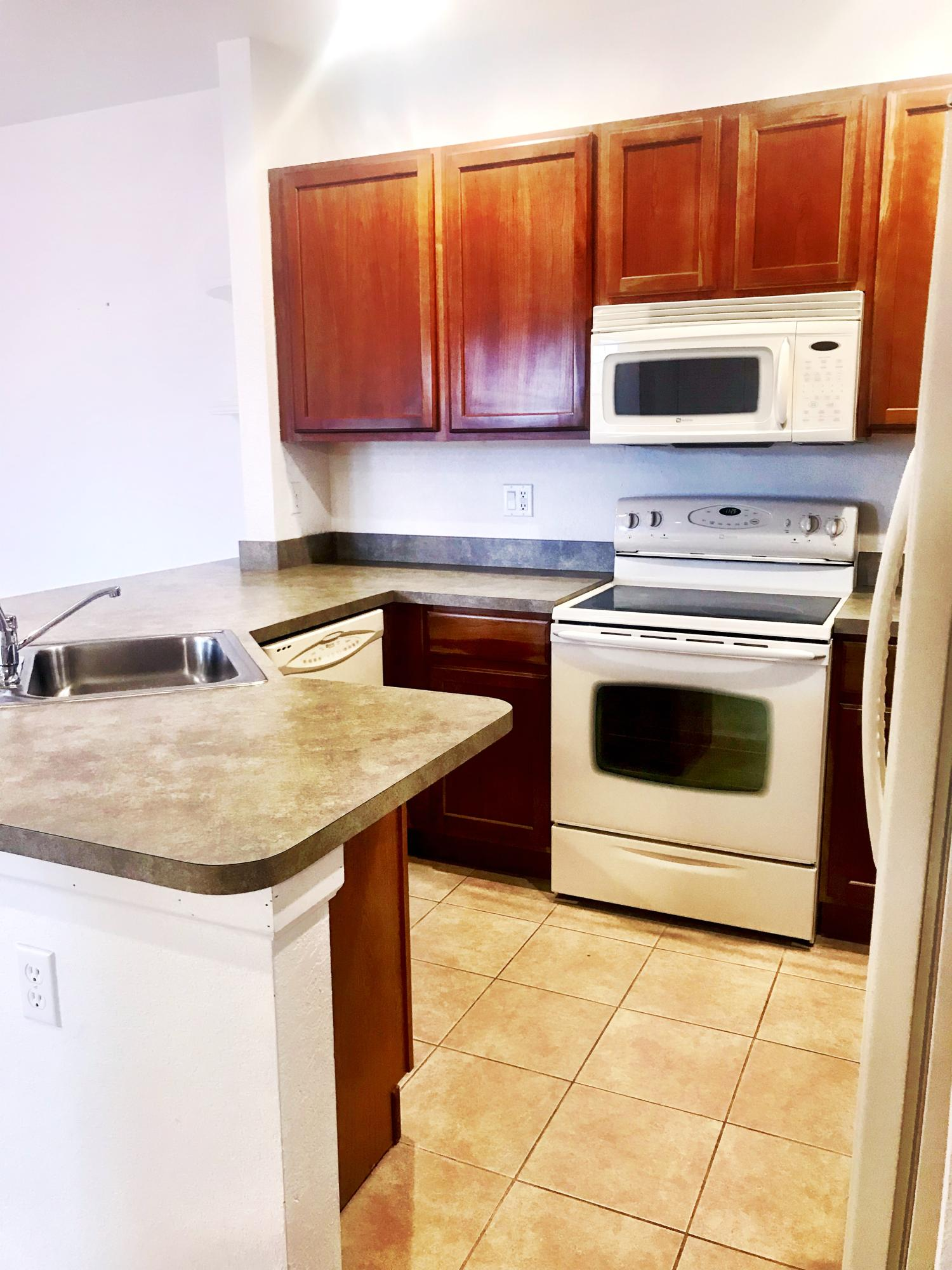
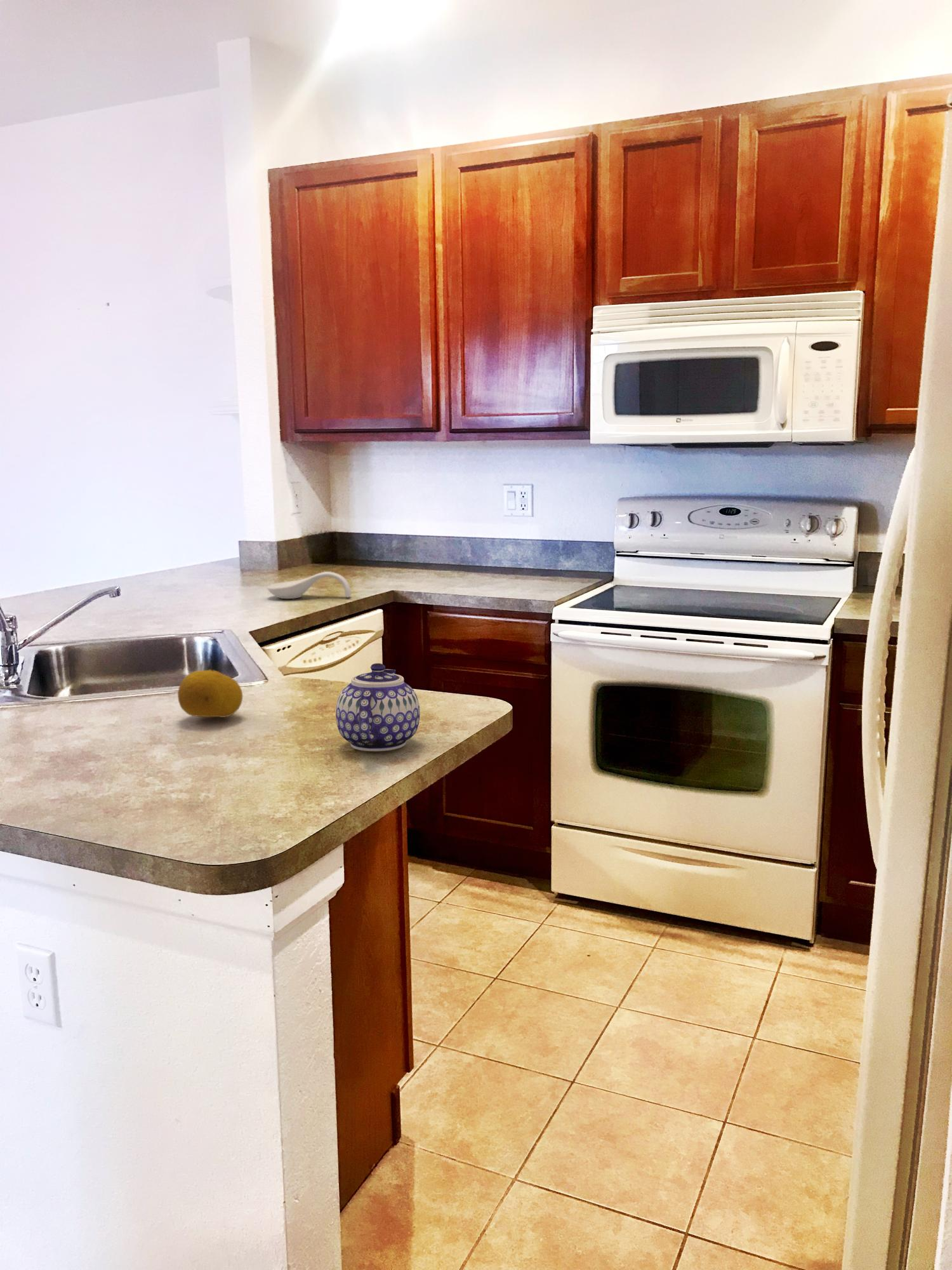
+ fruit [177,669,243,718]
+ teapot [335,663,421,752]
+ spoon rest [267,571,352,599]
